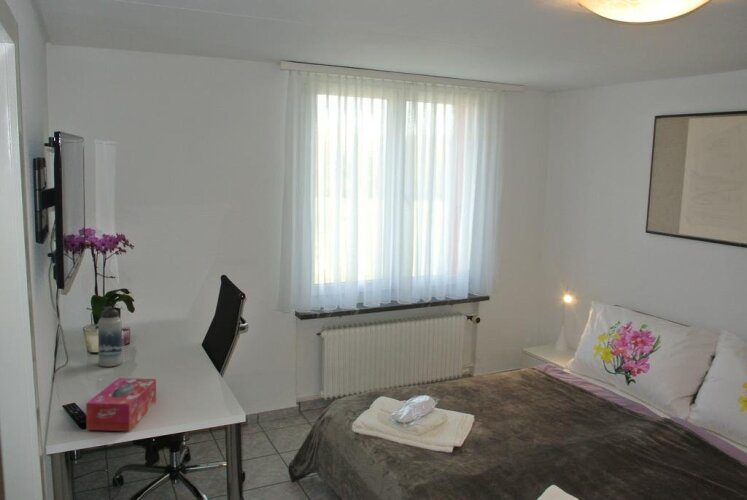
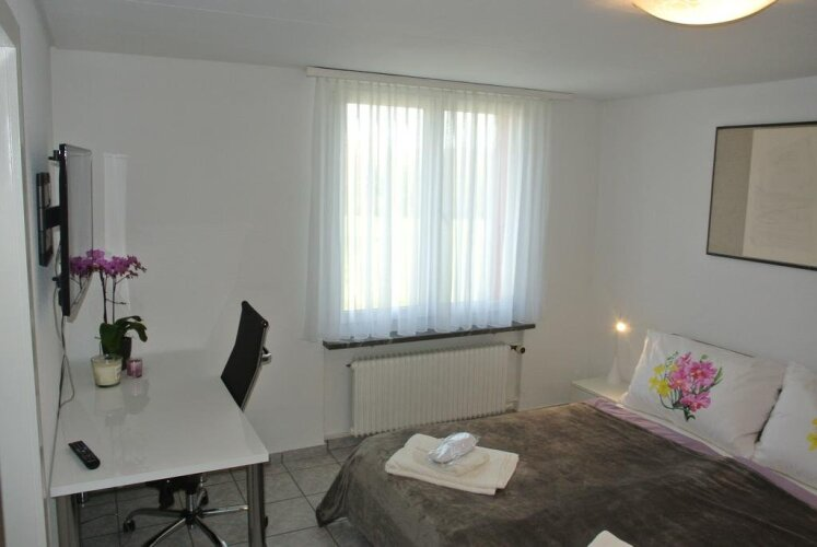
- water bottle [97,305,123,368]
- tissue box [85,377,157,432]
